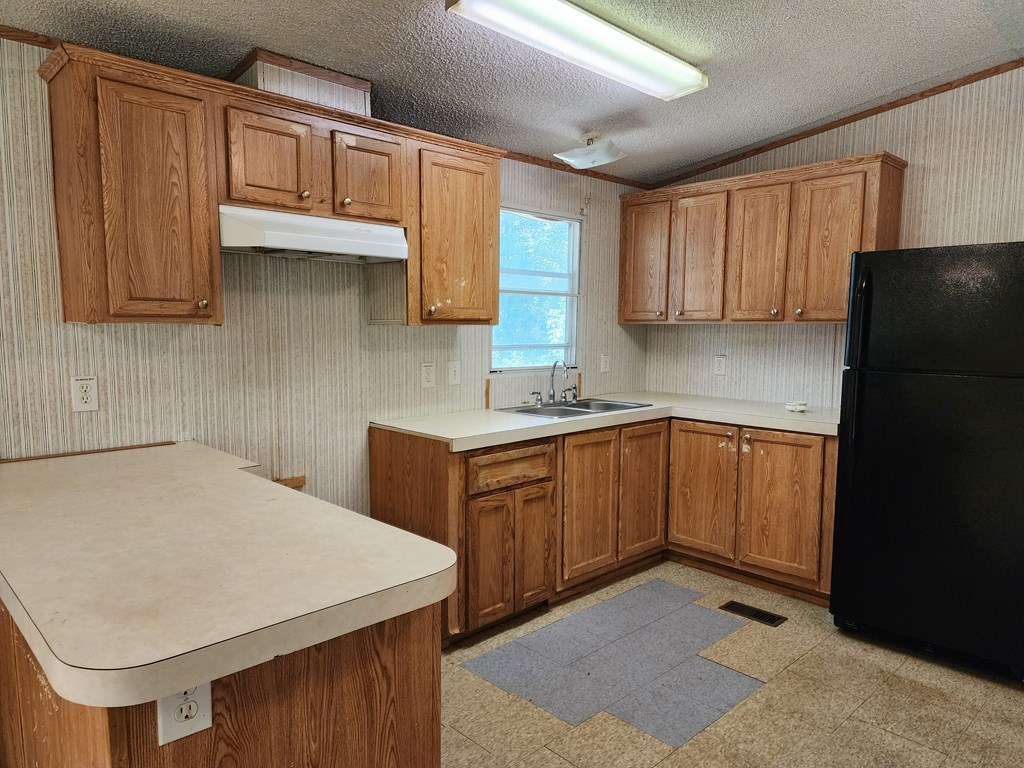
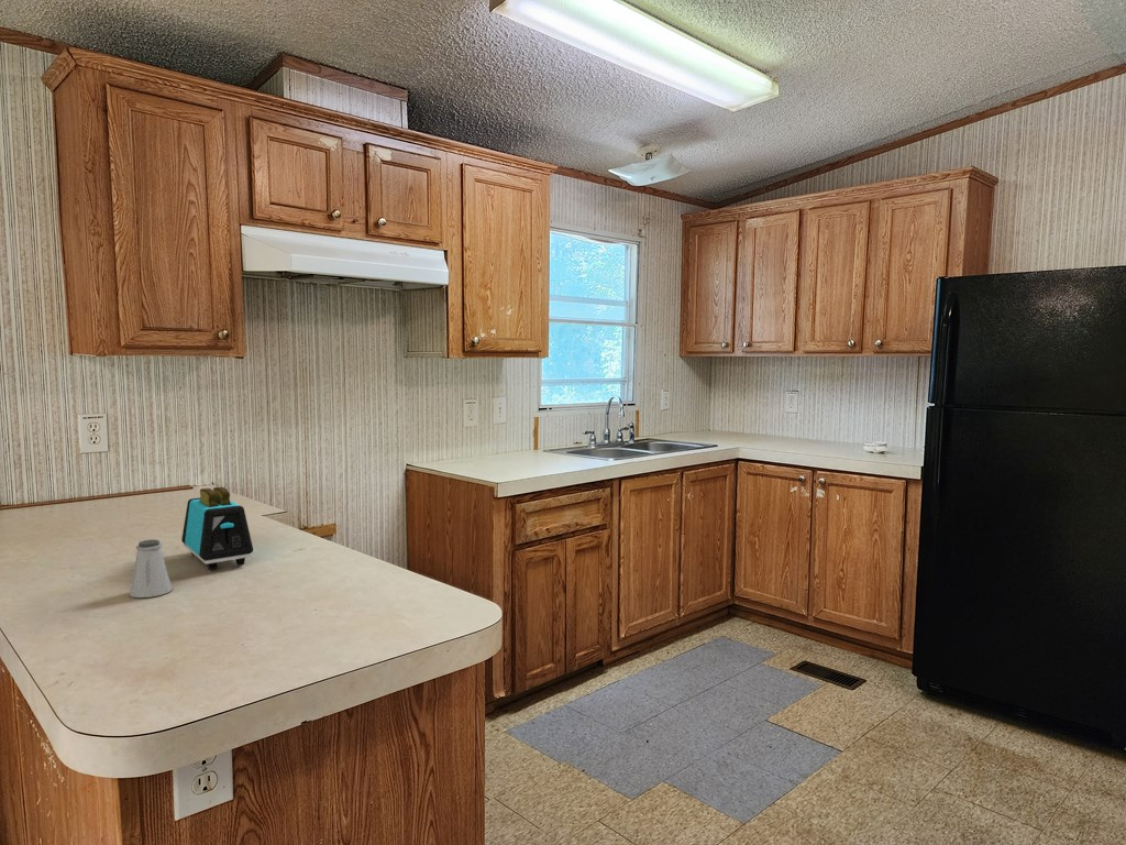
+ saltshaker [129,539,174,599]
+ toaster [180,486,254,571]
